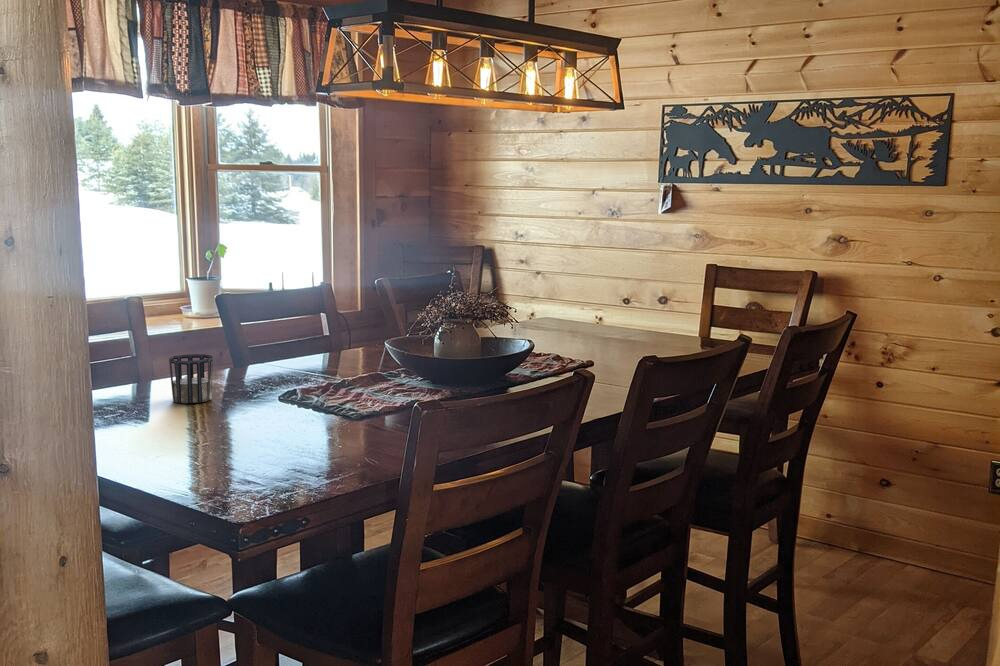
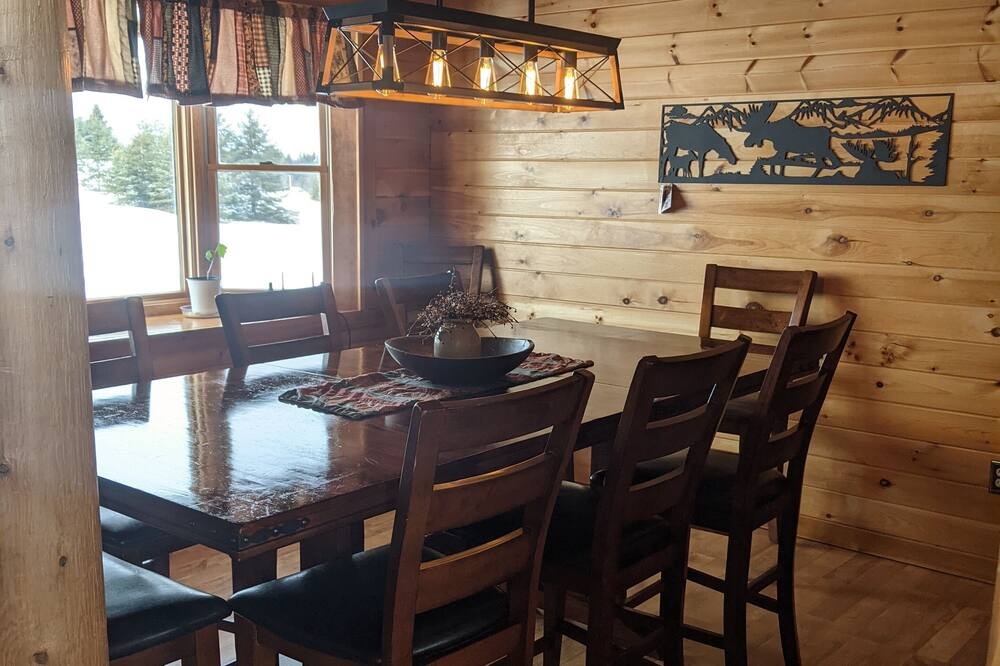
- cup [168,353,214,404]
